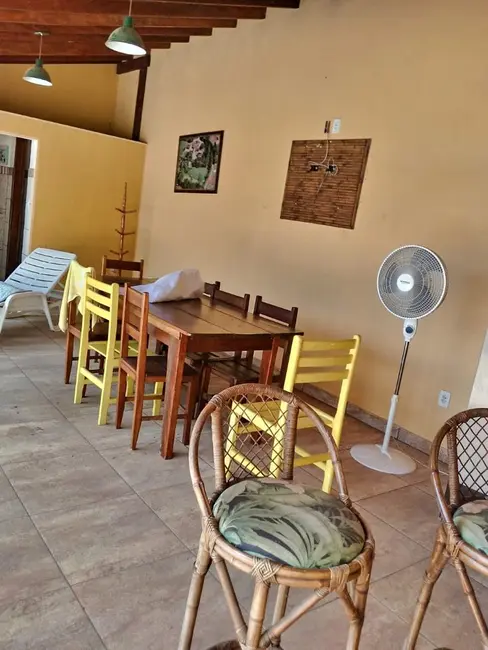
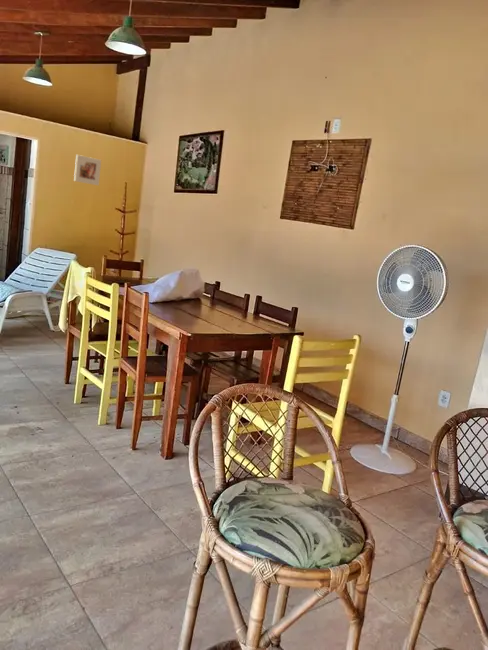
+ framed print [73,154,102,186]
